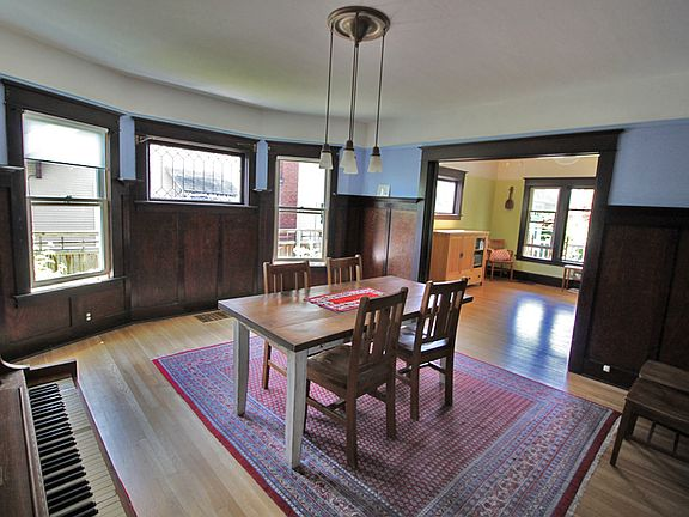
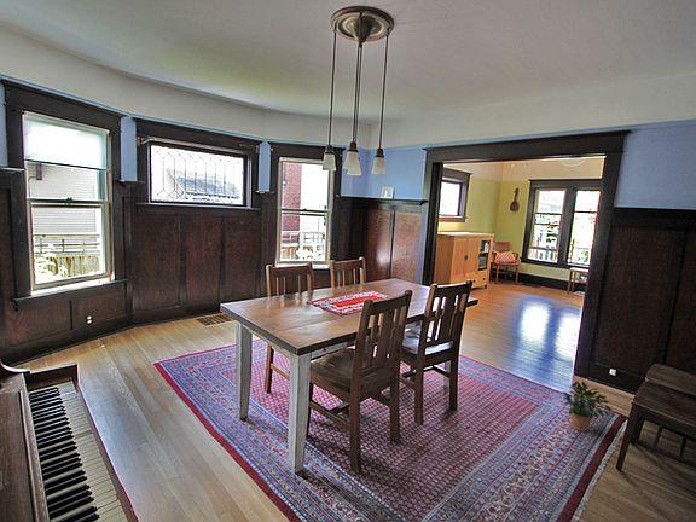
+ potted plant [558,379,614,433]
